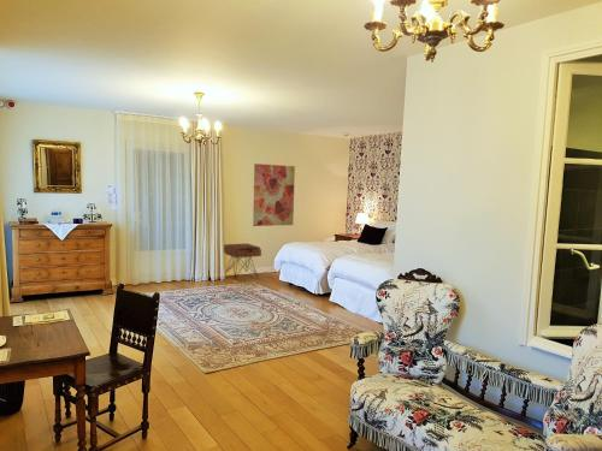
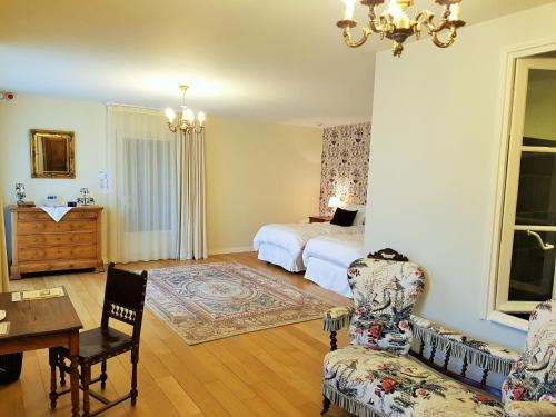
- wall art [252,162,296,227]
- nightstand [223,242,262,279]
